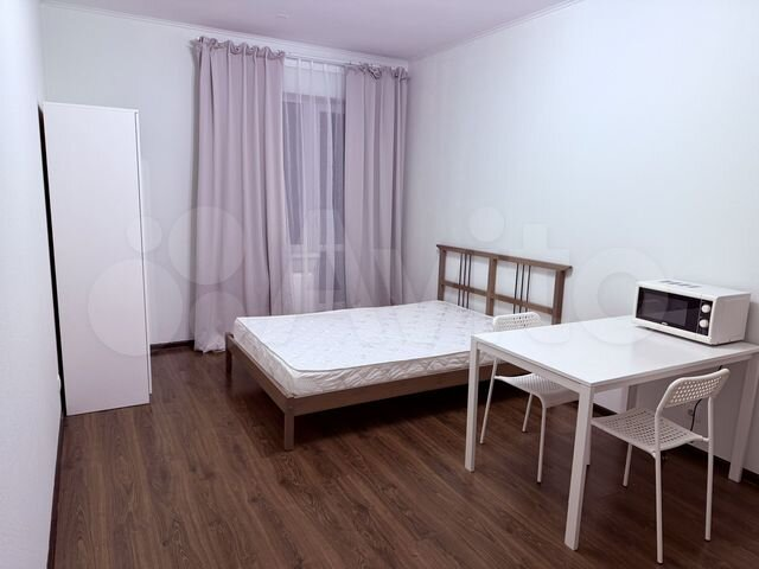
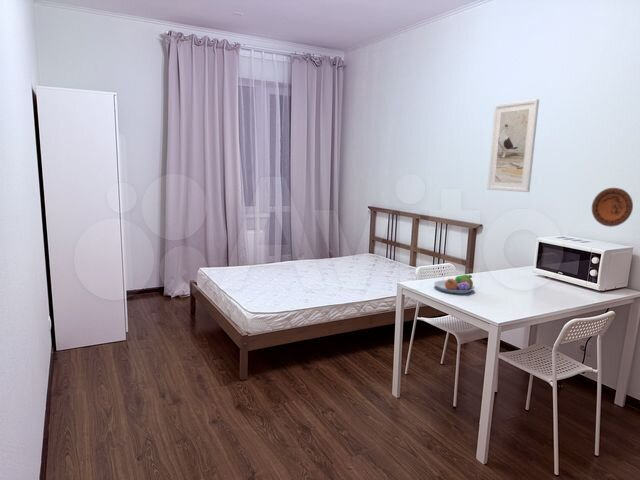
+ decorative plate [591,187,634,228]
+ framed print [486,98,540,193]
+ fruit bowl [433,274,476,294]
